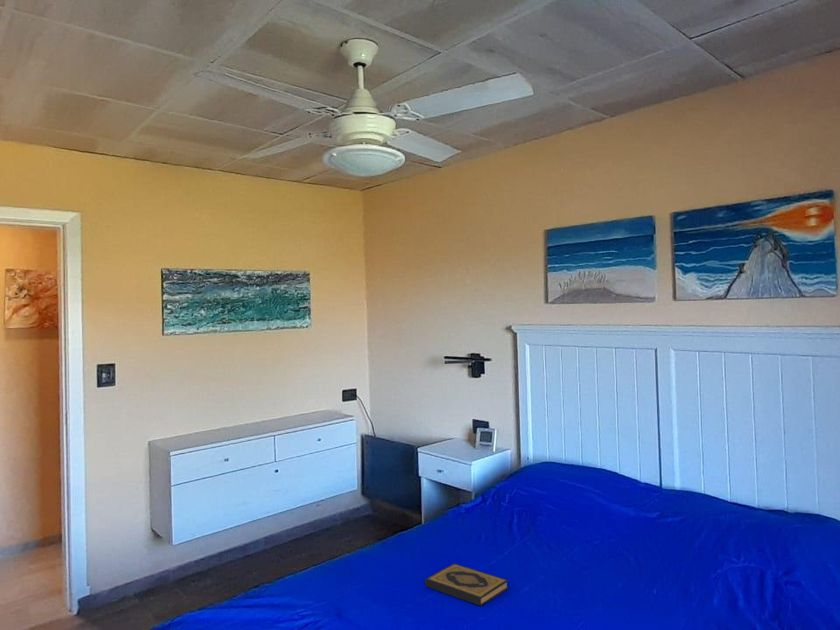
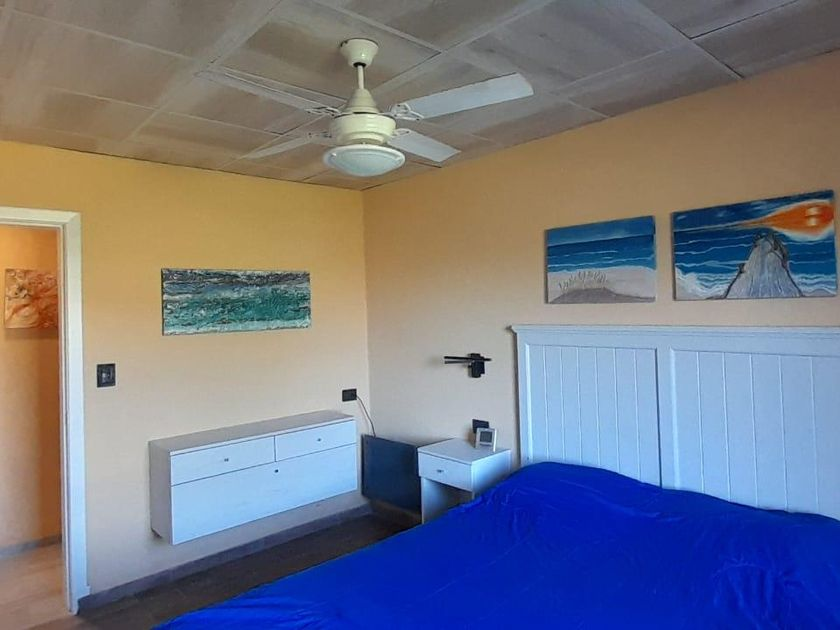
- hardback book [424,562,509,607]
